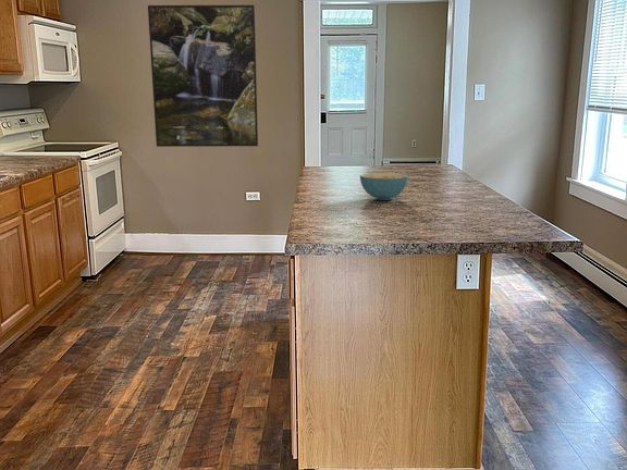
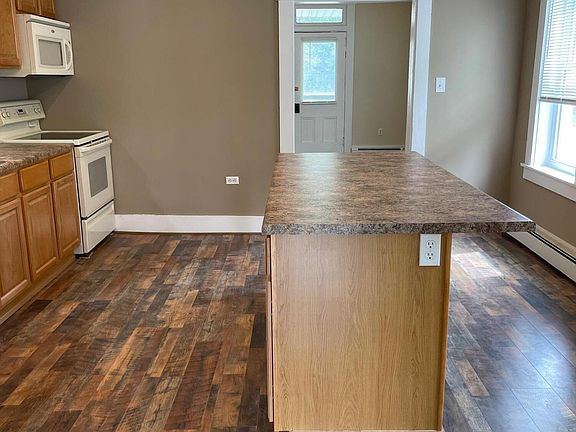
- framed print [147,4,259,148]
- cereal bowl [359,172,409,201]
